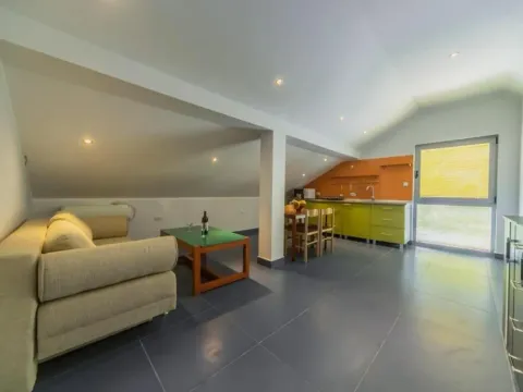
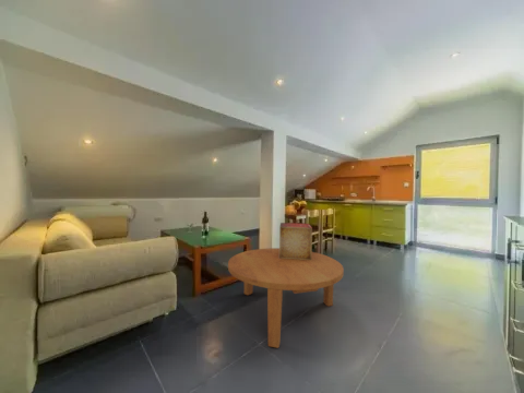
+ decorative box [278,222,313,260]
+ coffee table [227,247,345,349]
